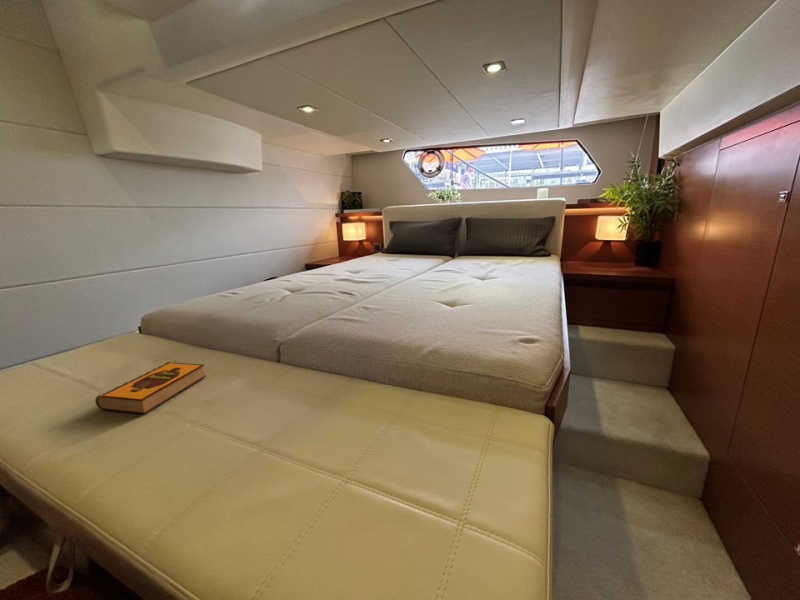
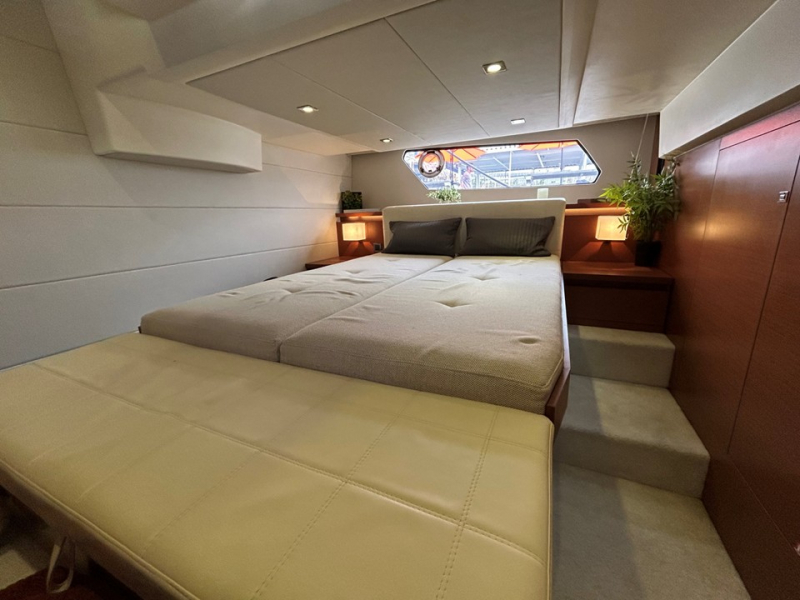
- hardback book [94,361,207,415]
